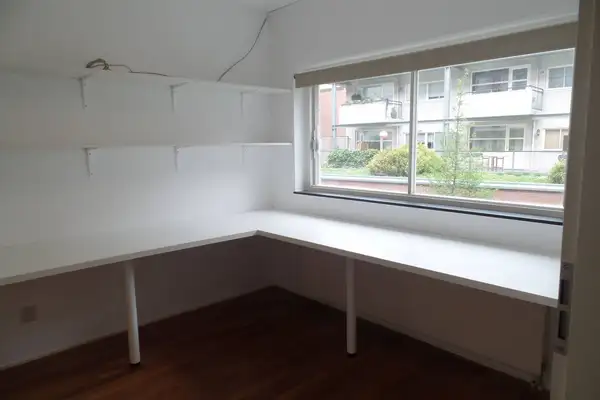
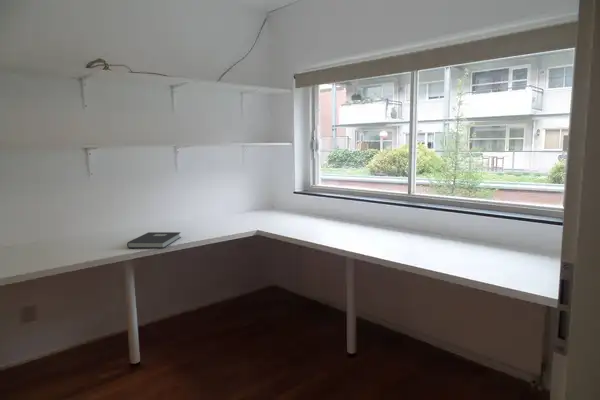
+ book [126,231,182,249]
